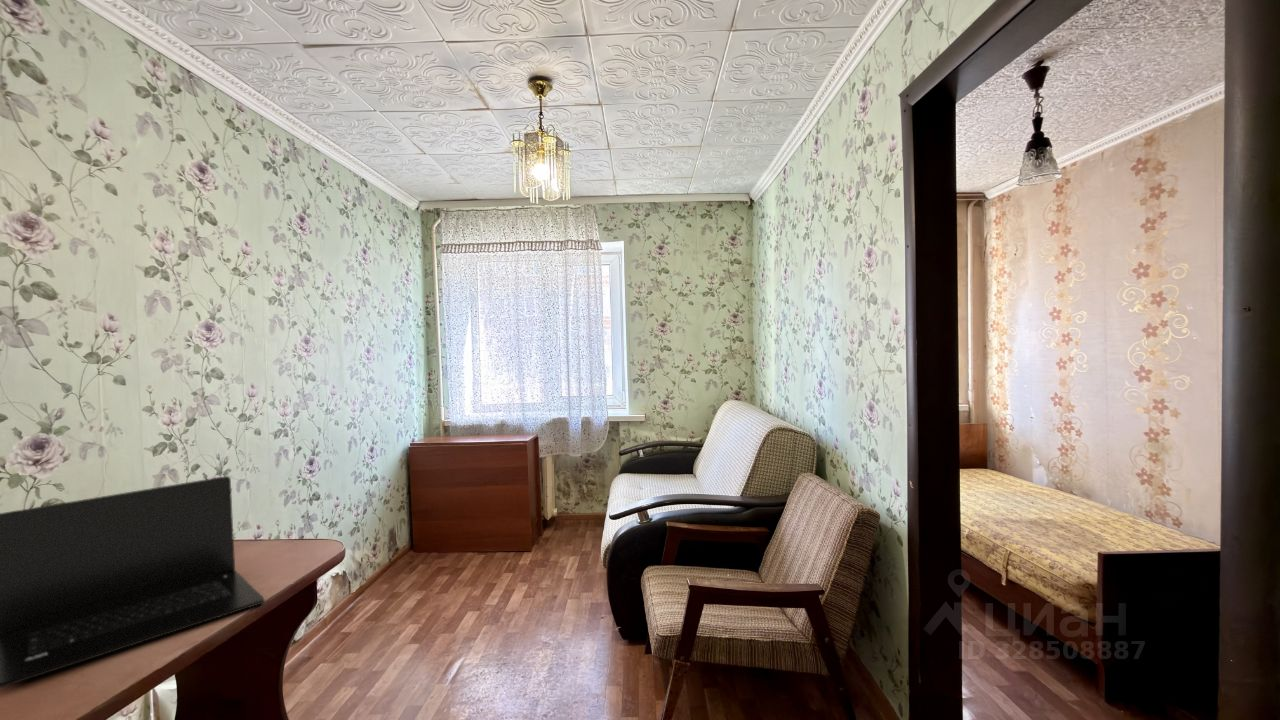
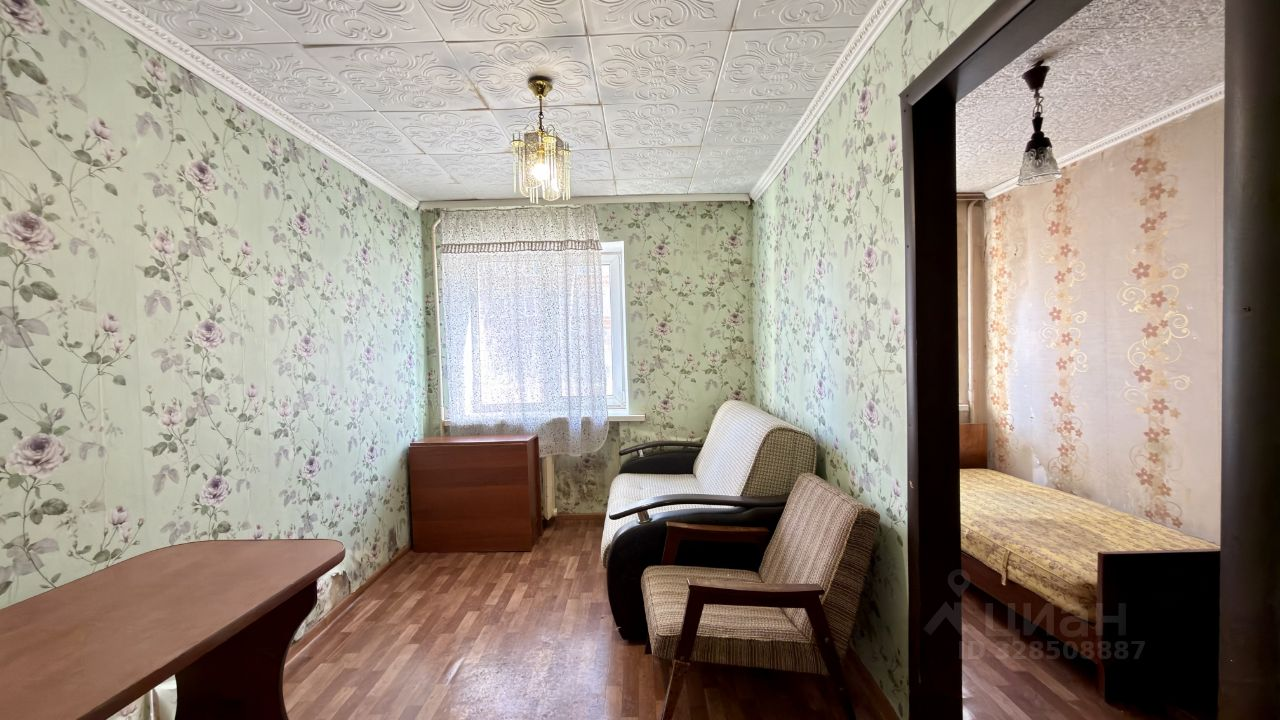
- laptop [0,475,266,689]
